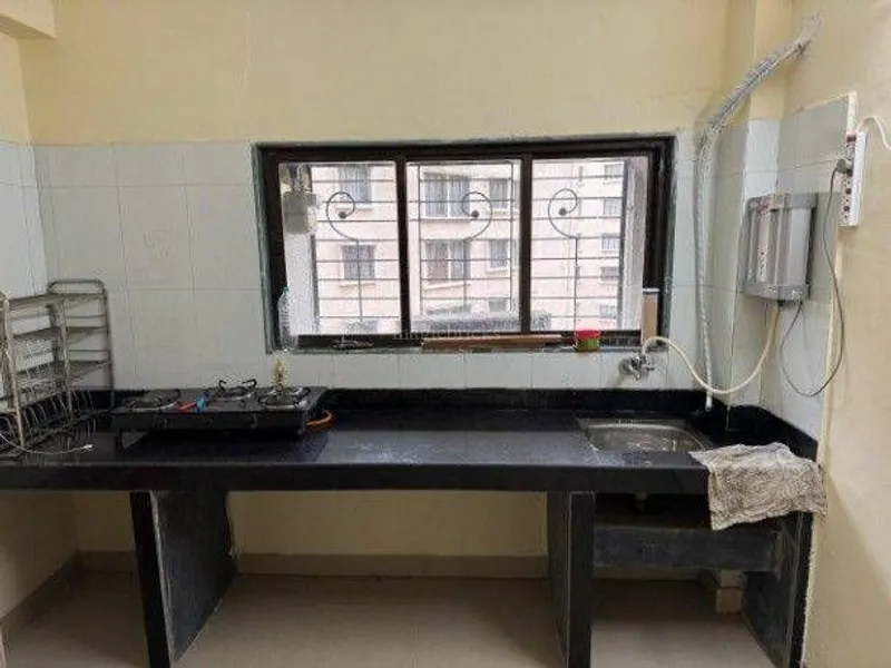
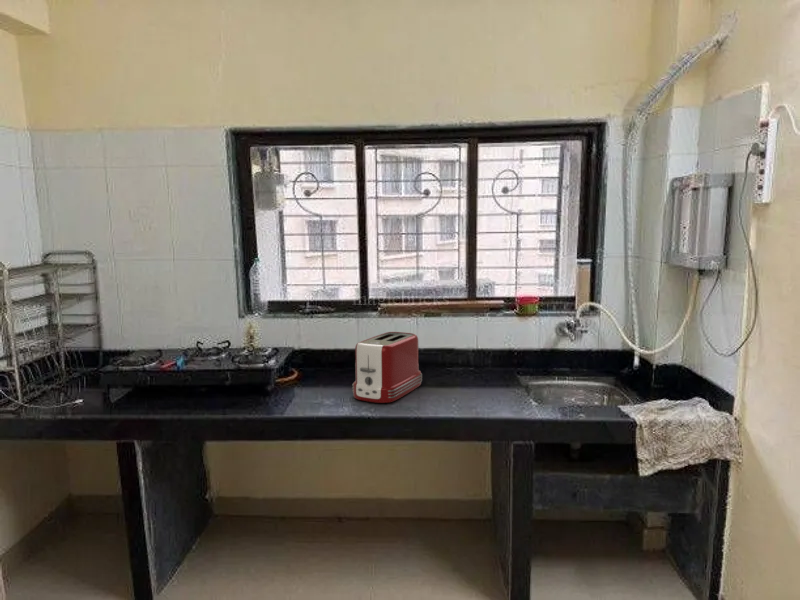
+ toaster [351,331,423,404]
